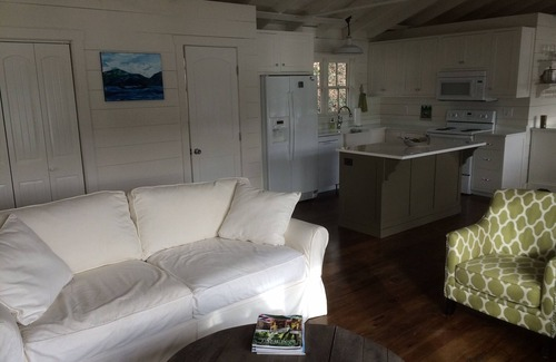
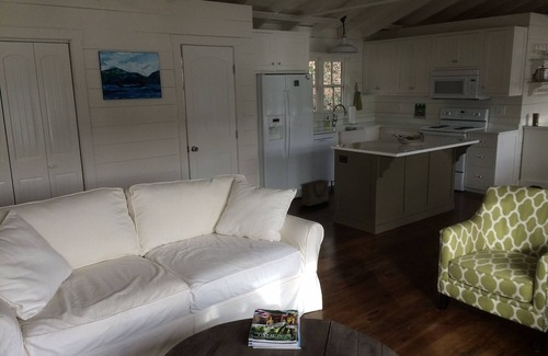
+ basket [299,179,330,207]
